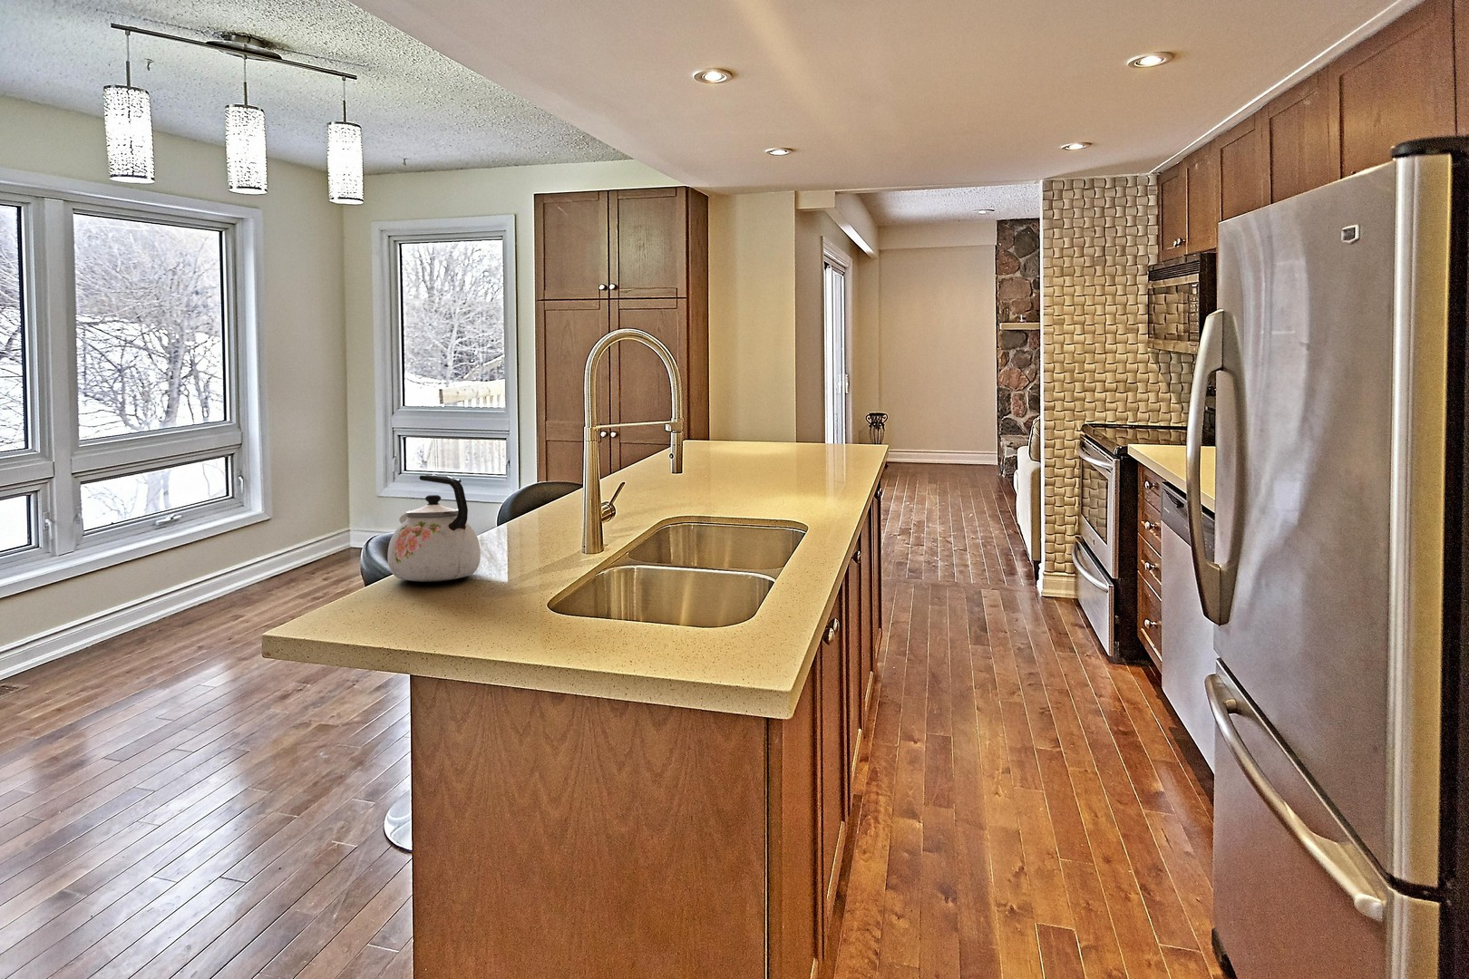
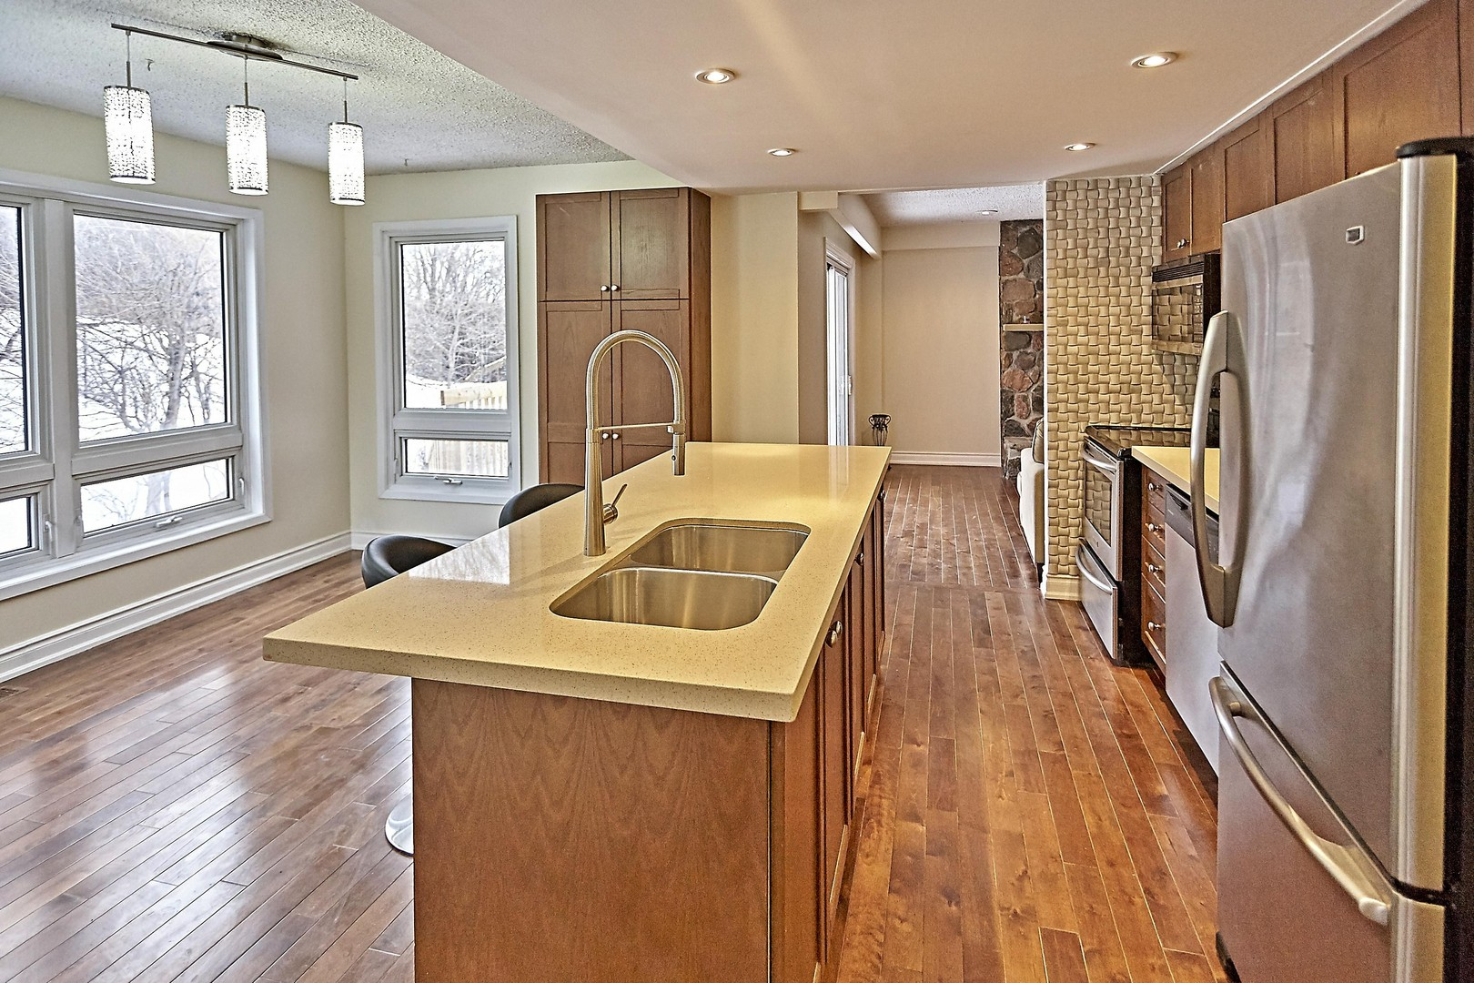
- kettle [387,474,482,582]
